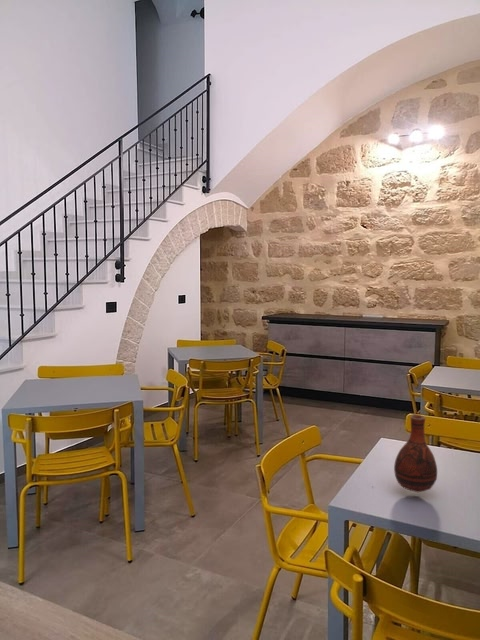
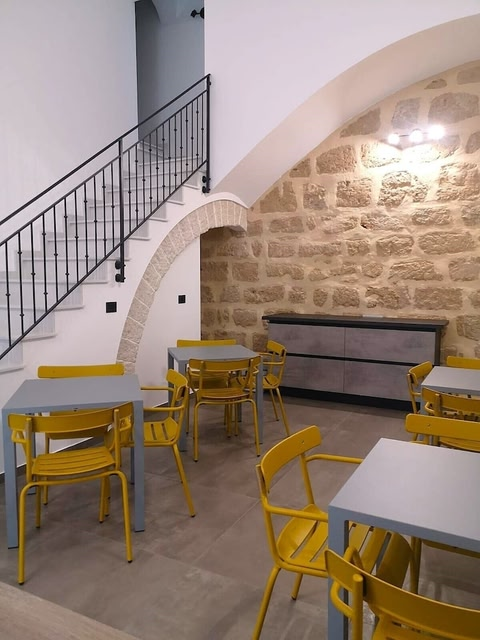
- vase [371,413,438,493]
